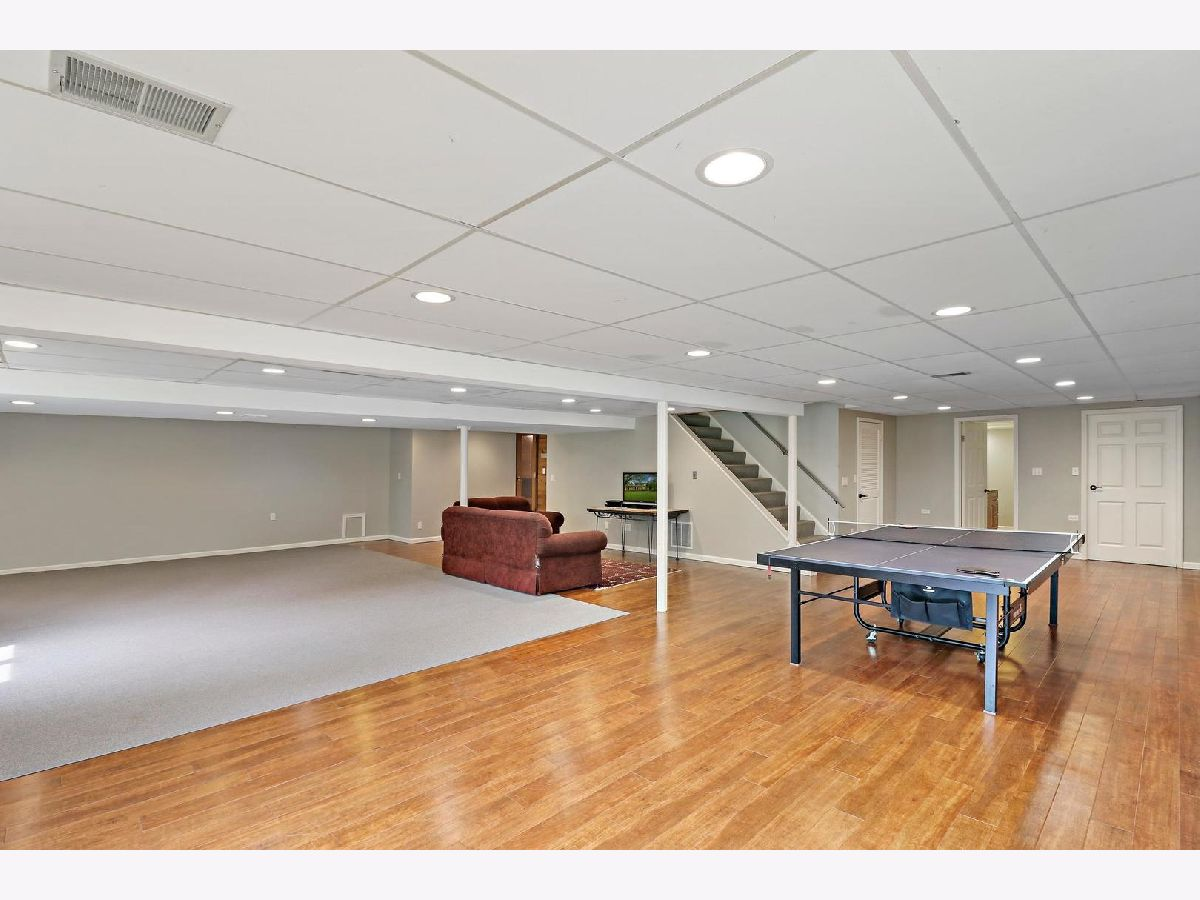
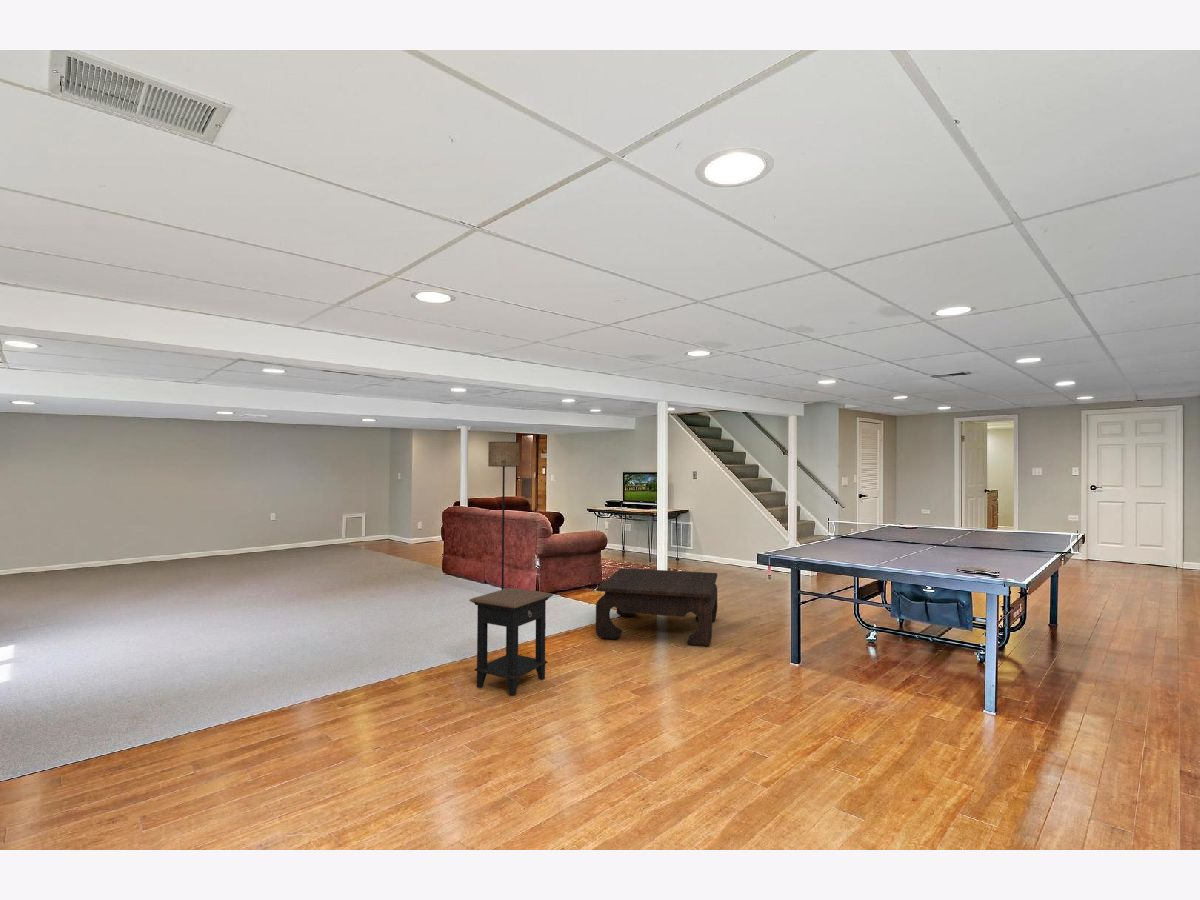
+ floor lamp [487,441,520,590]
+ coffee table [595,567,718,647]
+ side table [469,587,554,697]
